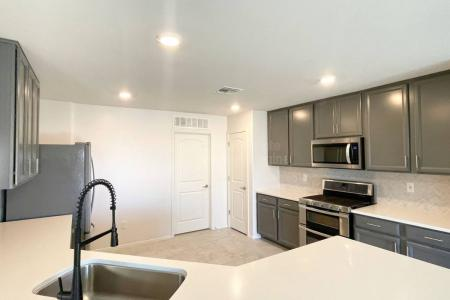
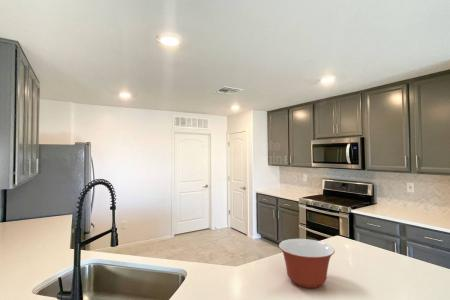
+ mixing bowl [278,238,336,289]
